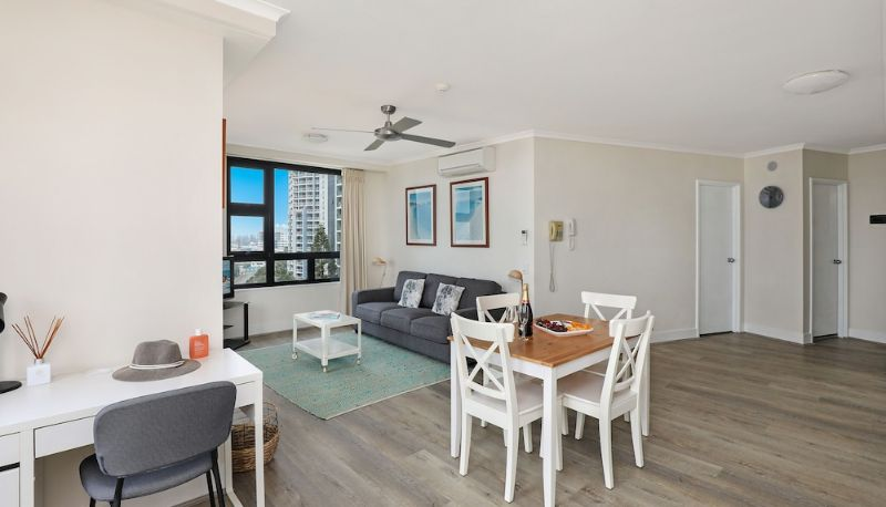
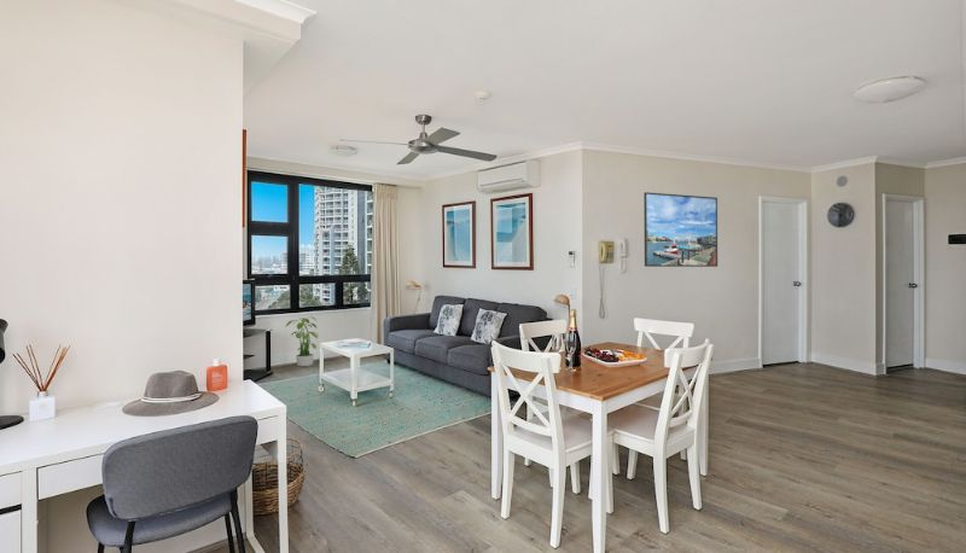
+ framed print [642,191,718,268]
+ potted plant [285,315,319,367]
